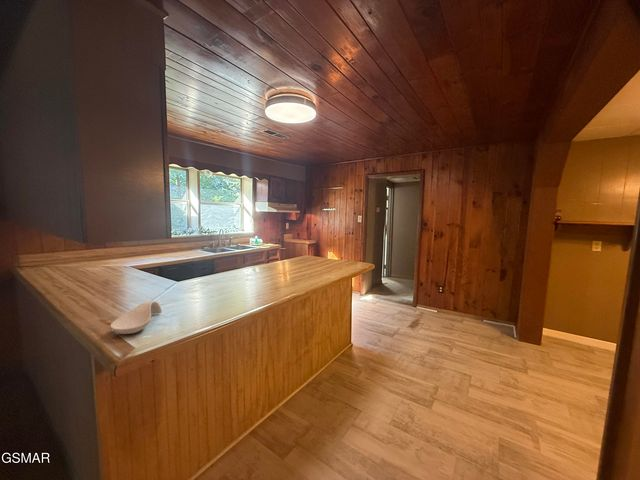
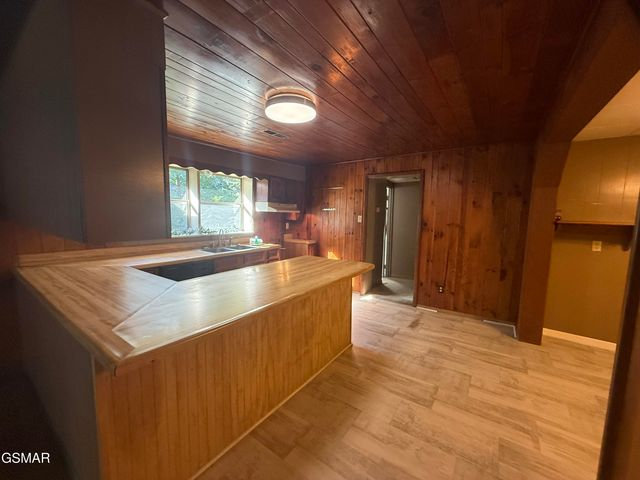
- spoon rest [109,300,163,335]
